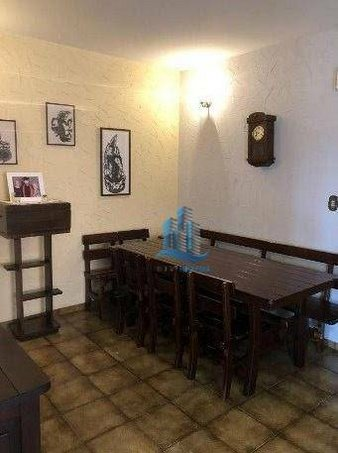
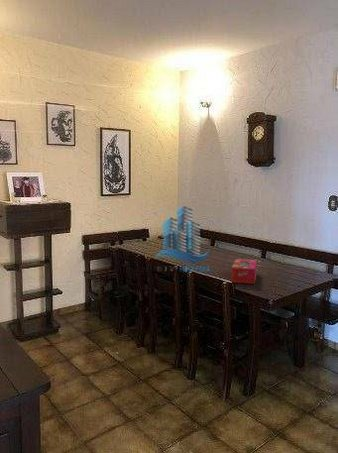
+ tissue box [230,258,258,285]
